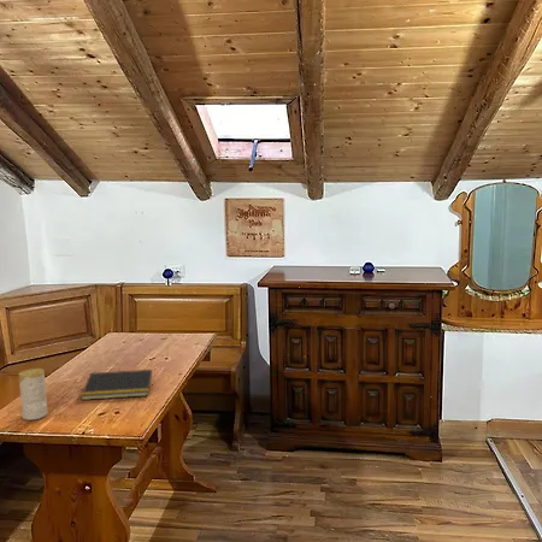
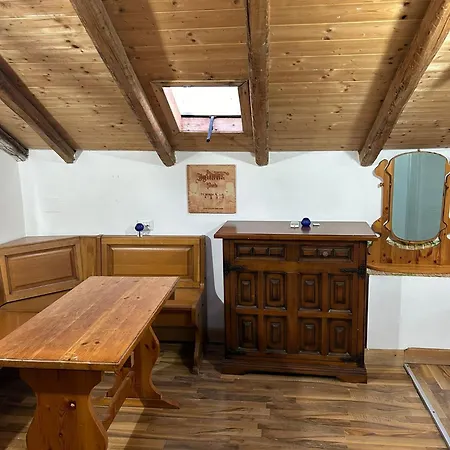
- candle [18,367,48,422]
- notepad [79,369,153,401]
